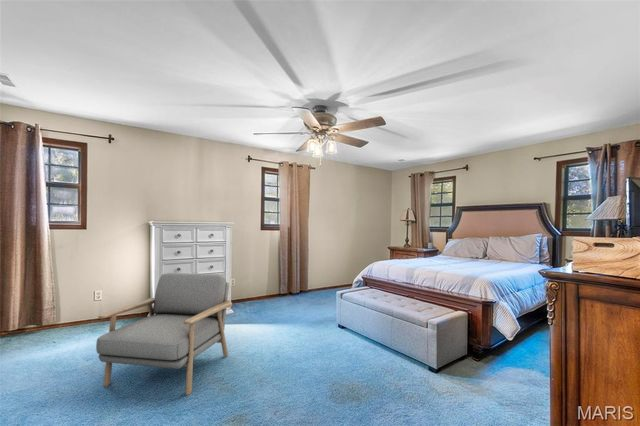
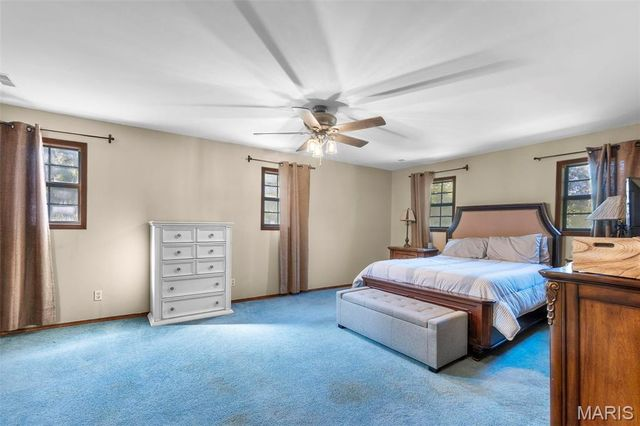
- armchair [95,272,233,396]
